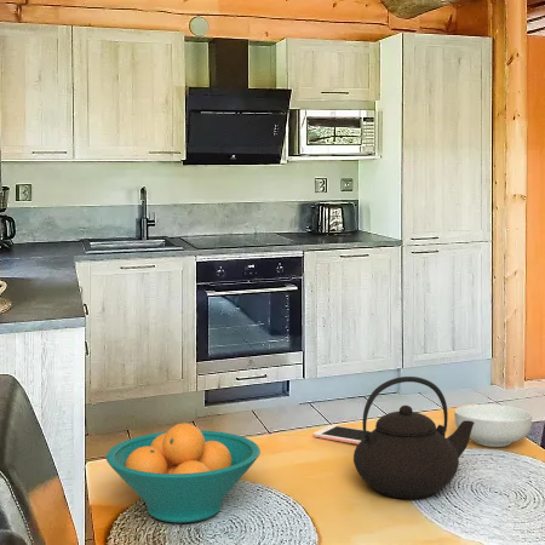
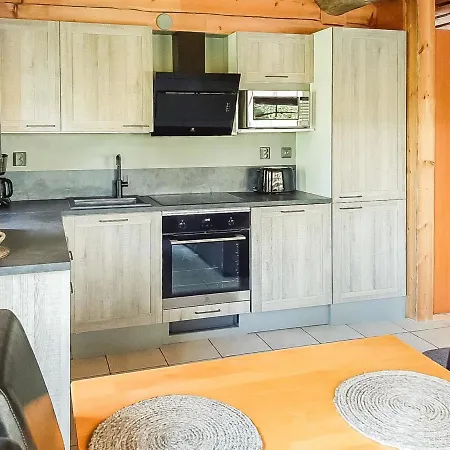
- teapot [352,375,475,500]
- cereal bowl [453,403,533,448]
- cell phone [312,424,372,446]
- fruit bowl [105,423,262,523]
